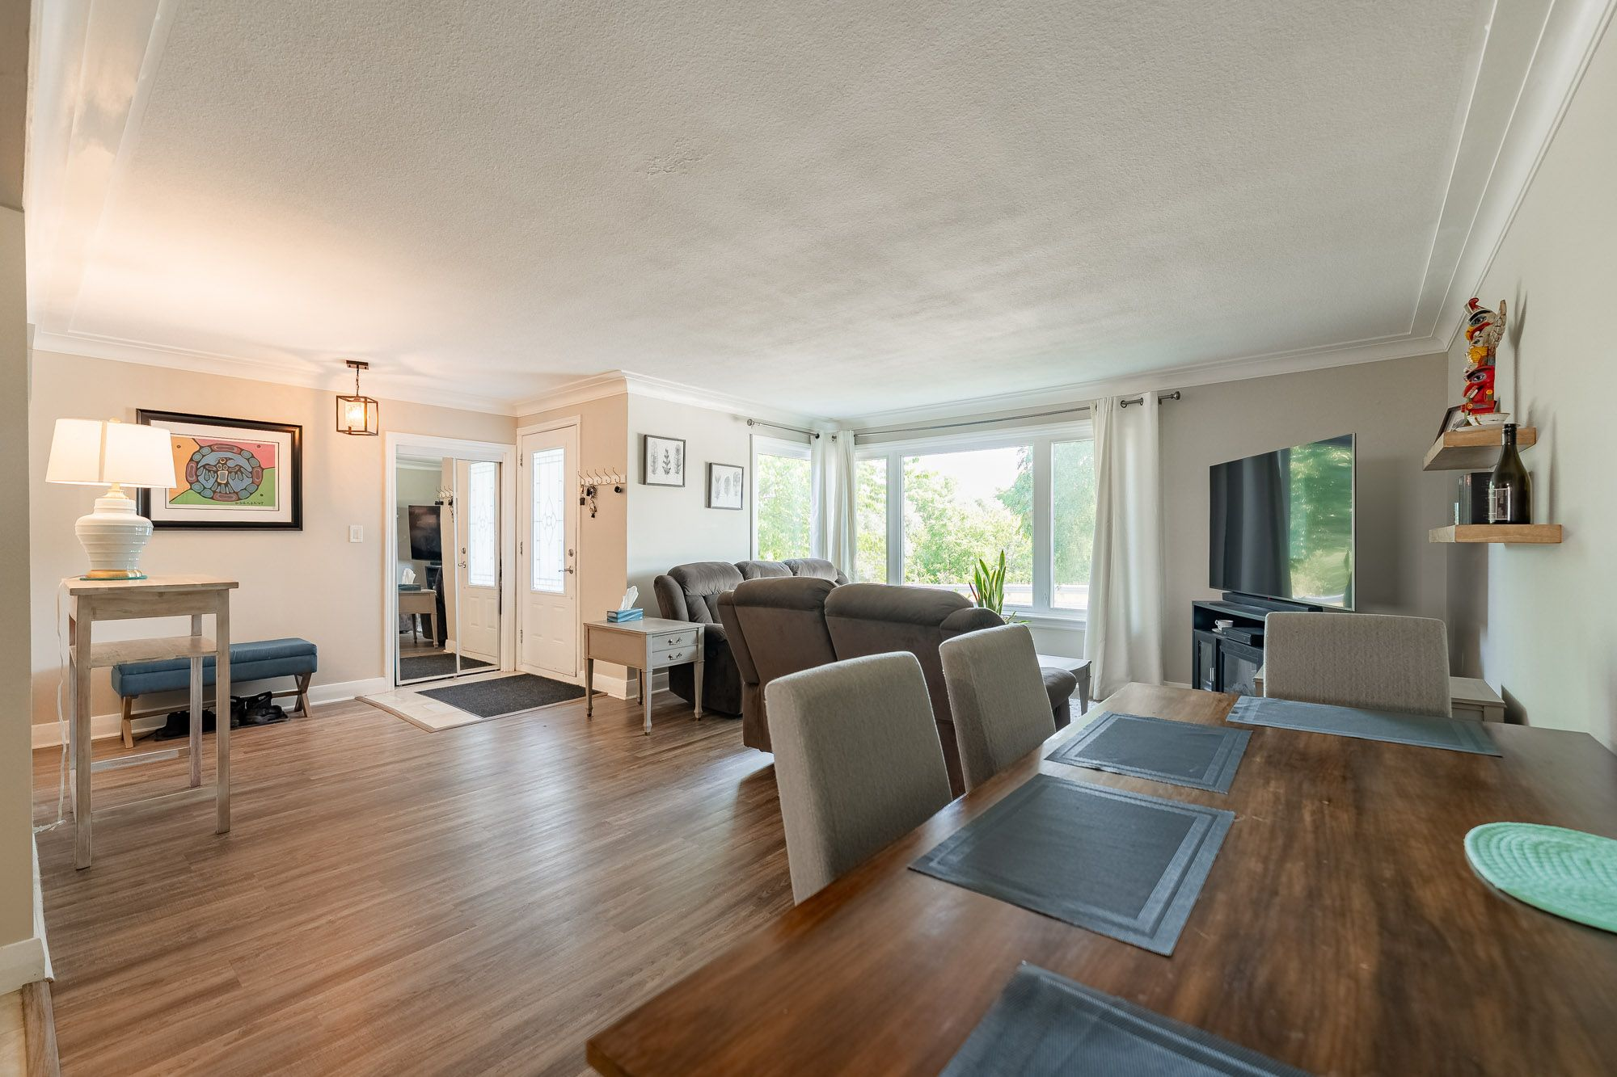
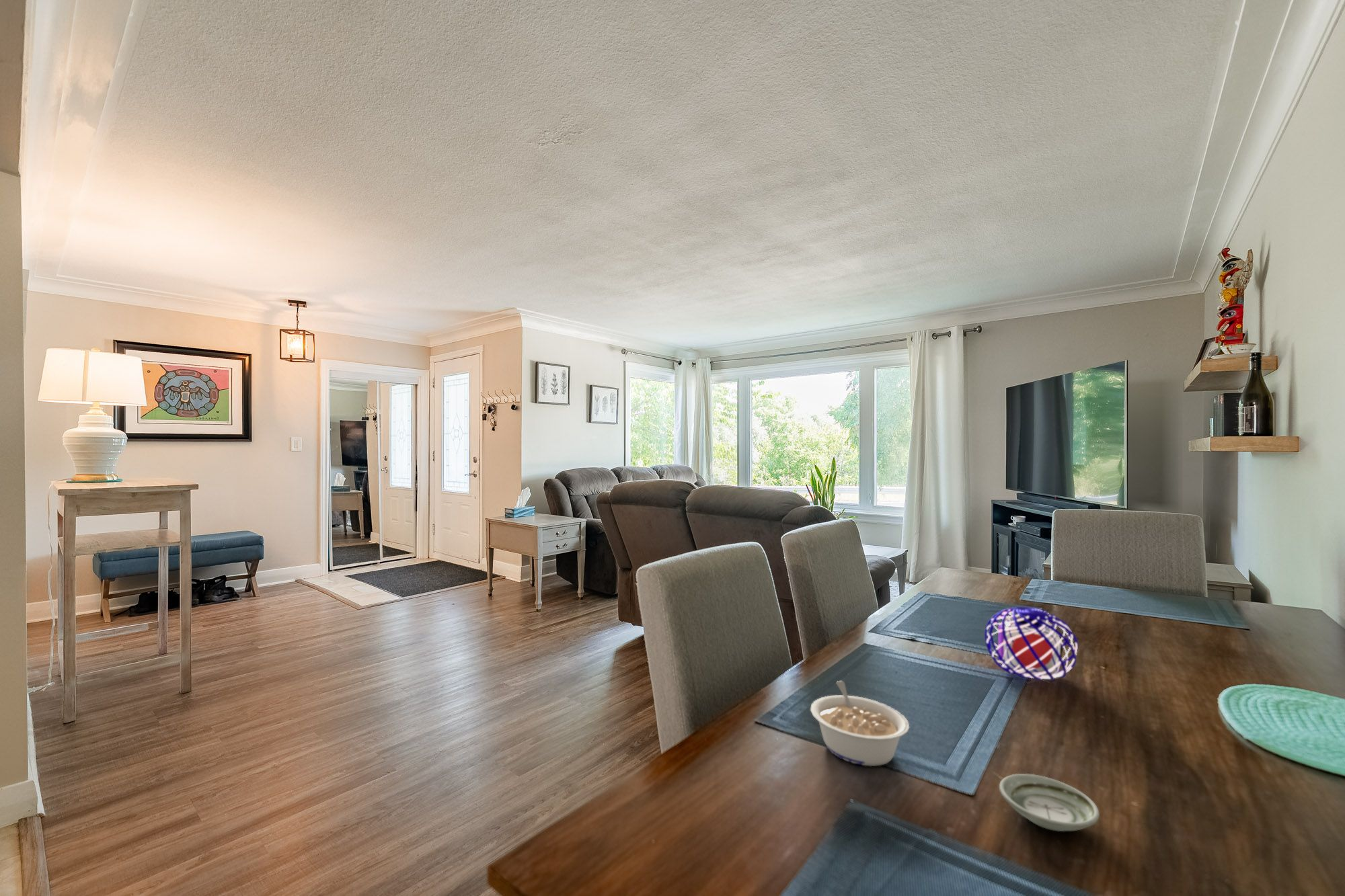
+ saucer [999,773,1100,832]
+ decorative orb [984,606,1079,681]
+ legume [810,680,911,767]
